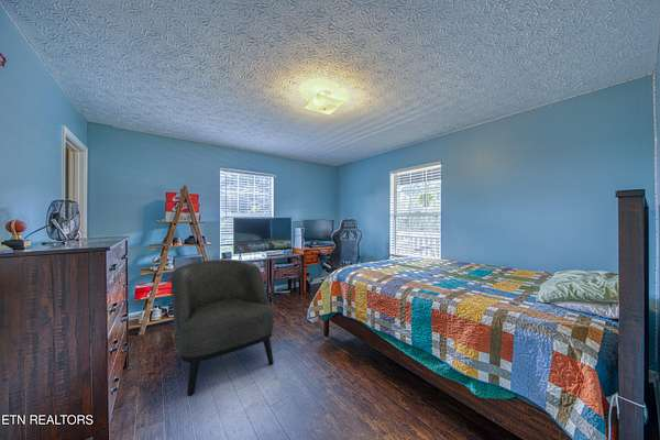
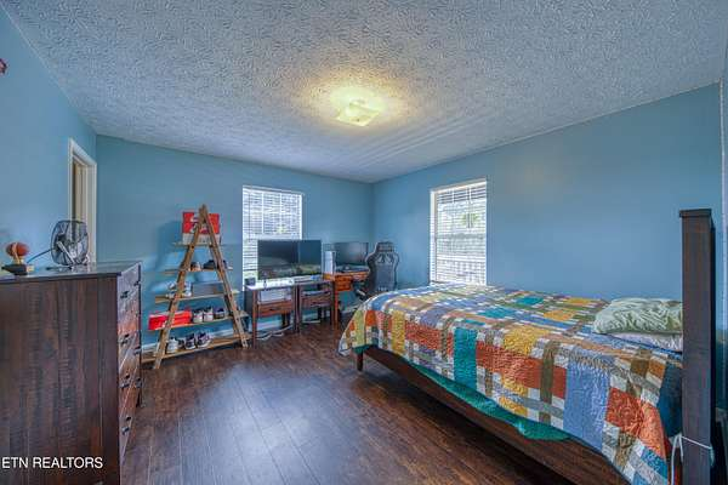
- armchair [169,258,275,397]
